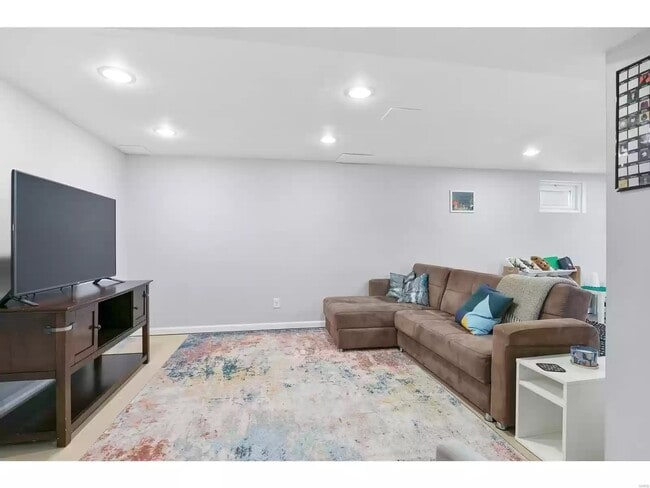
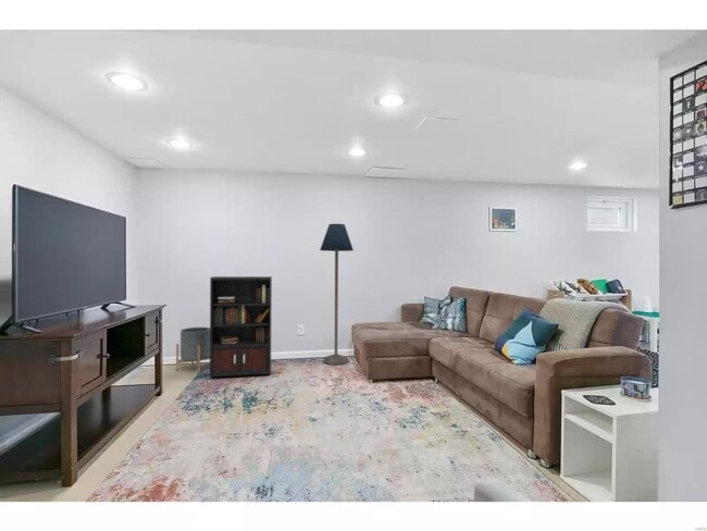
+ bookcase [209,275,288,379]
+ planter [175,326,210,373]
+ floor lamp [319,223,355,366]
